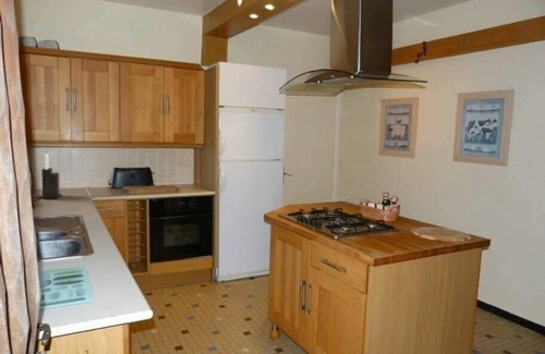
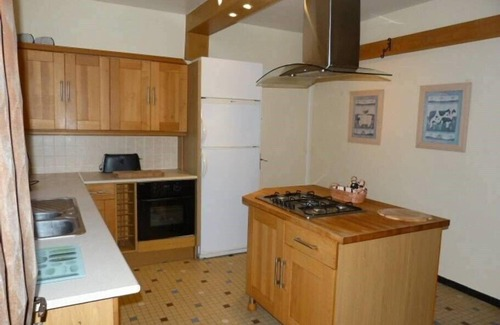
- knife block [40,152,63,200]
